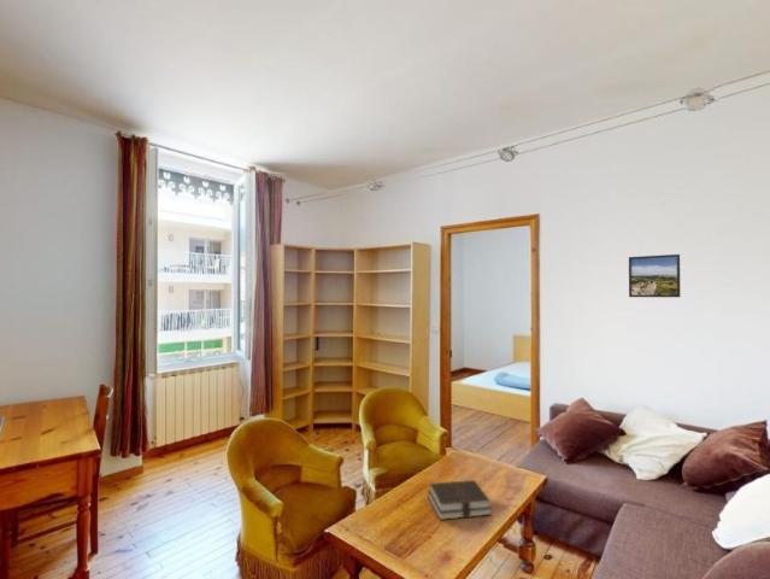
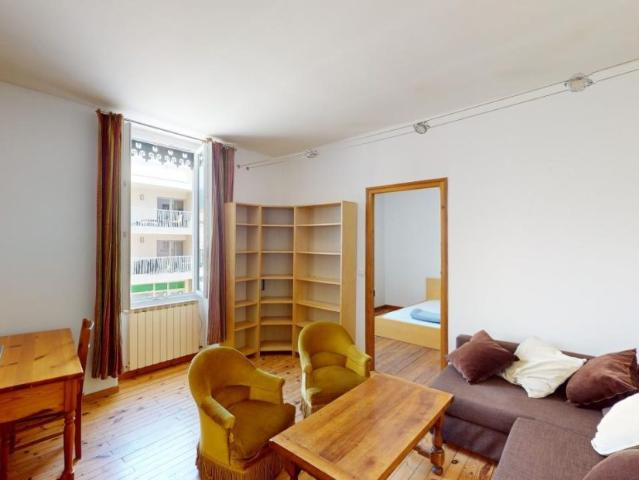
- bible [427,479,493,521]
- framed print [628,253,681,298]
